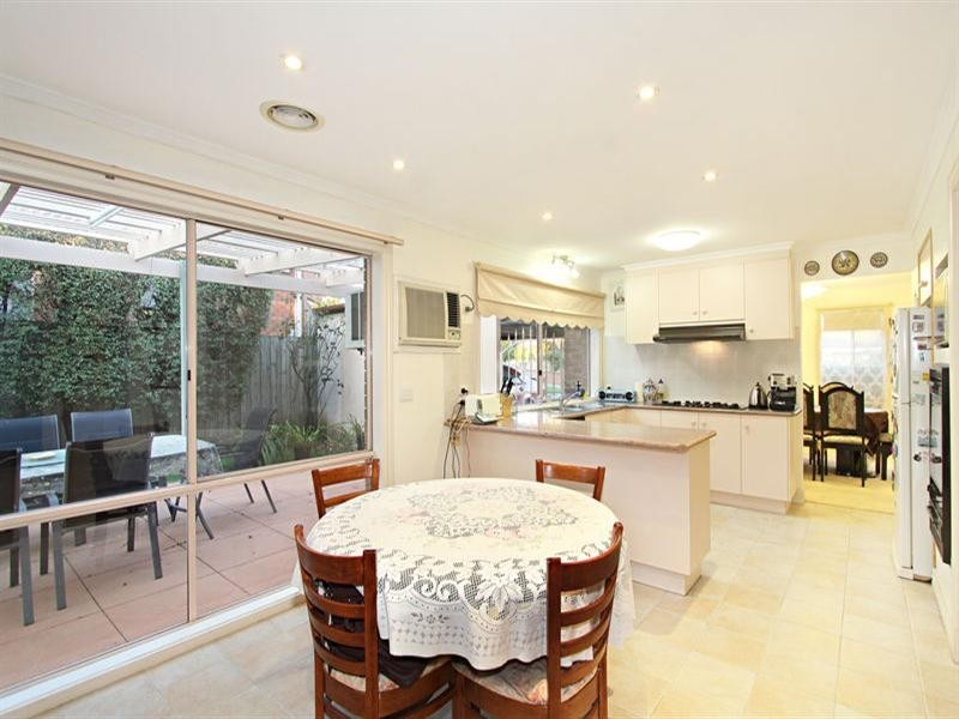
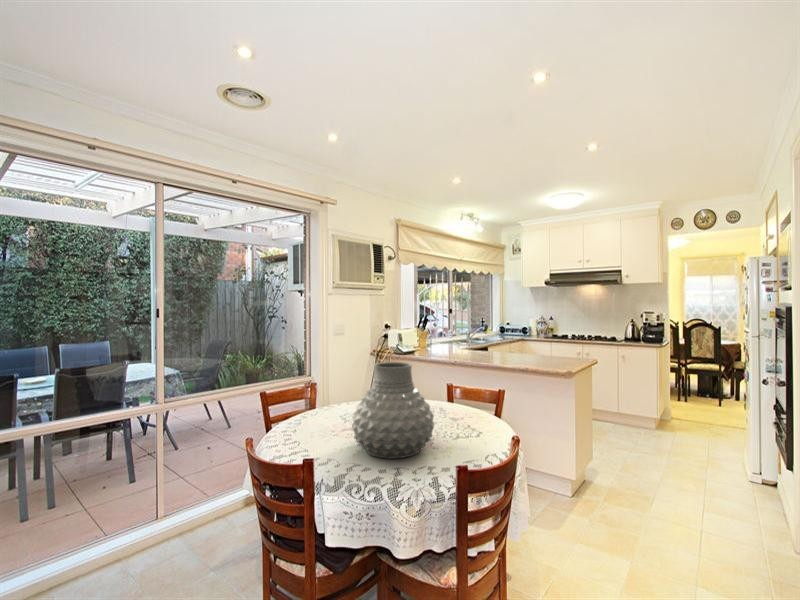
+ vase [351,361,435,460]
